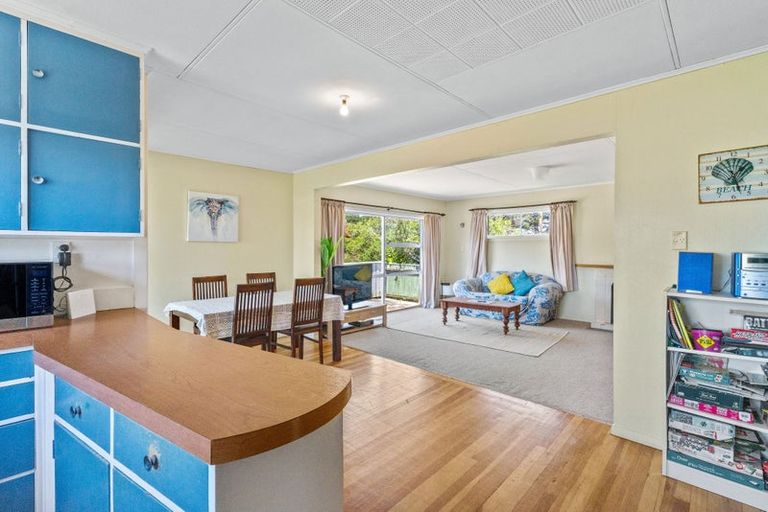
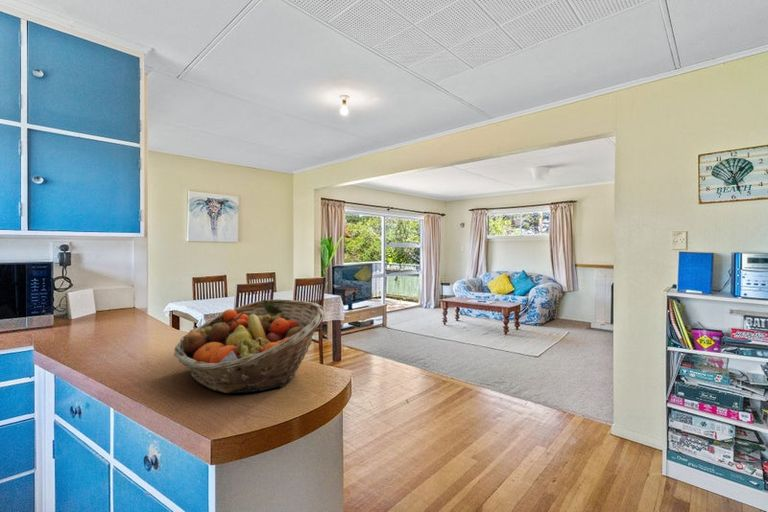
+ fruit basket [173,298,326,394]
